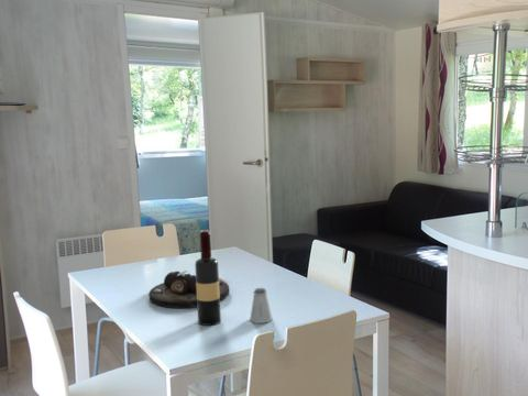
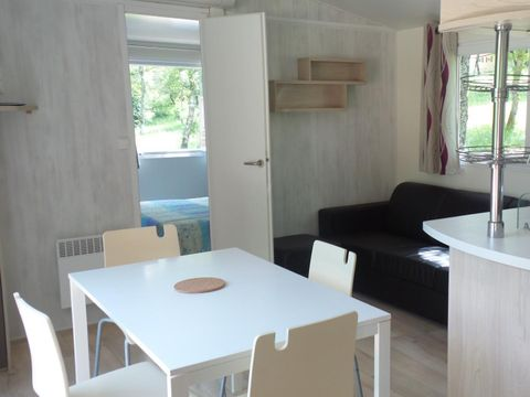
- wine bottle [194,229,222,327]
- saltshaker [249,287,274,324]
- decorative bowl [147,270,230,309]
